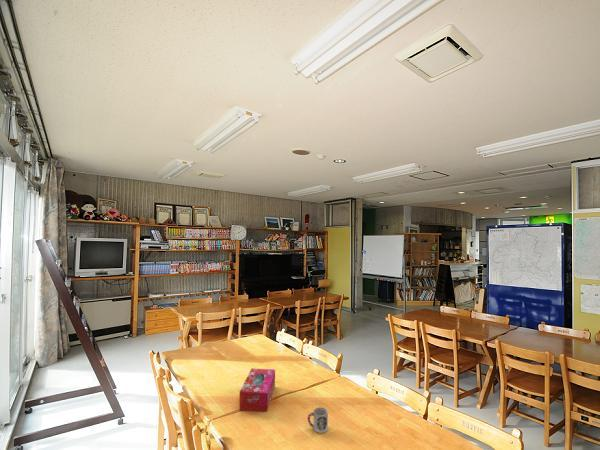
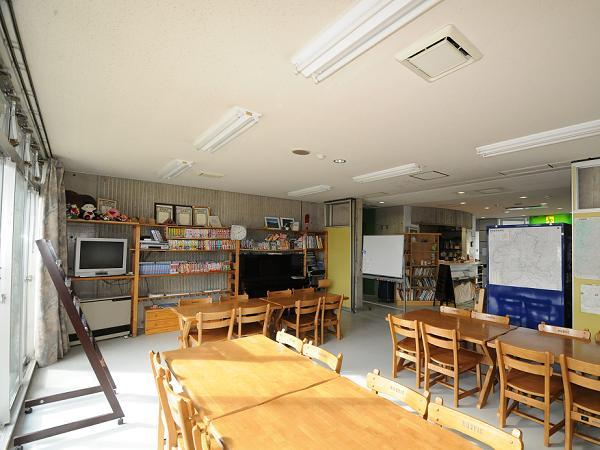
- tissue box [238,367,276,413]
- cup [307,406,329,434]
